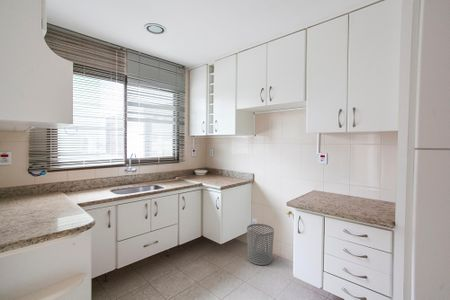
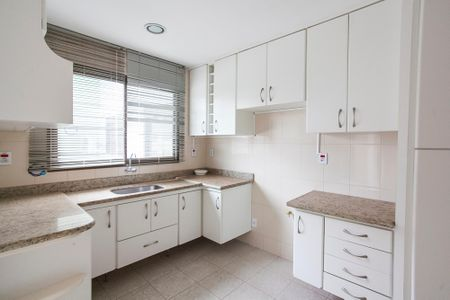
- waste bin [246,223,275,266]
